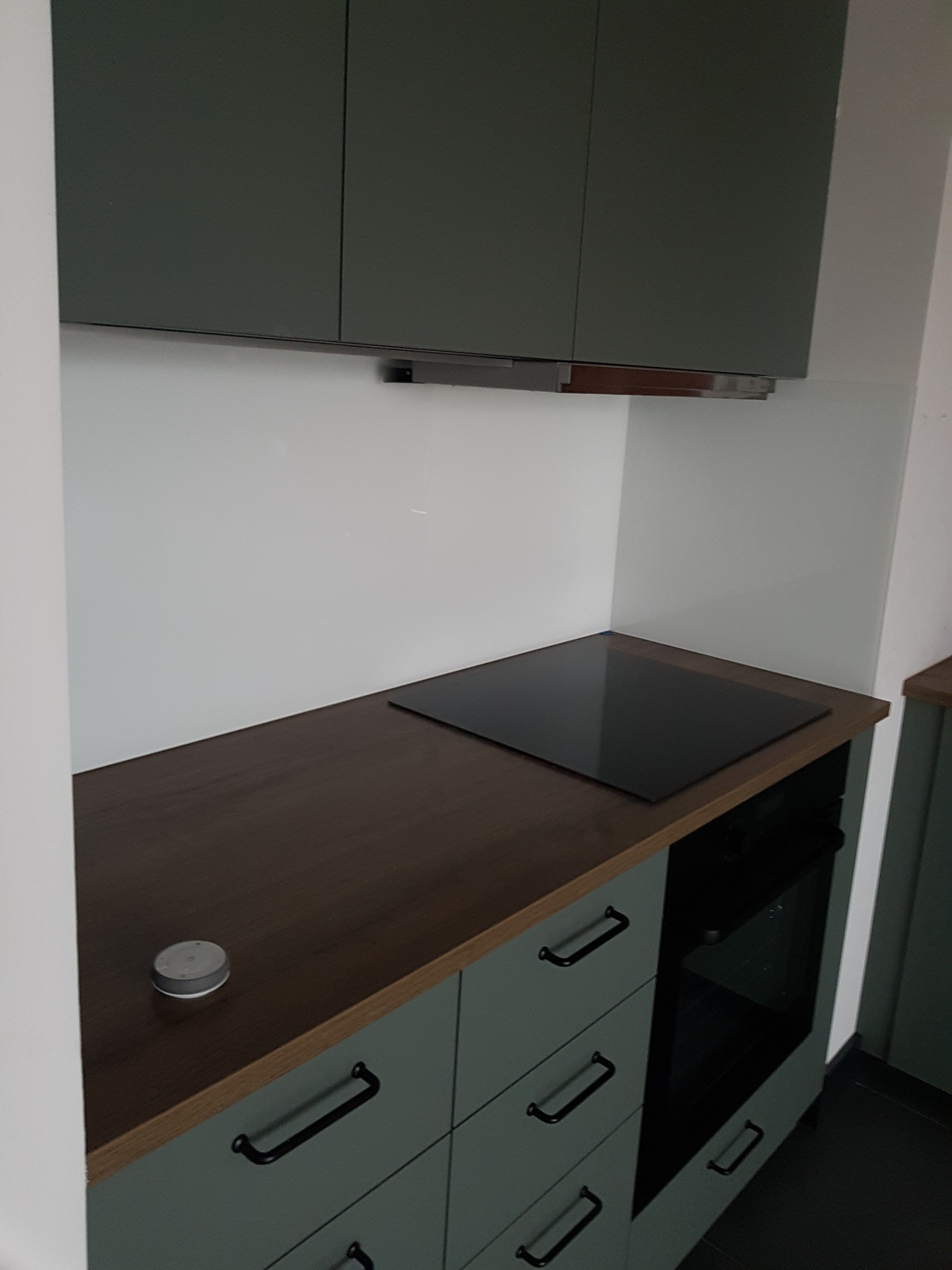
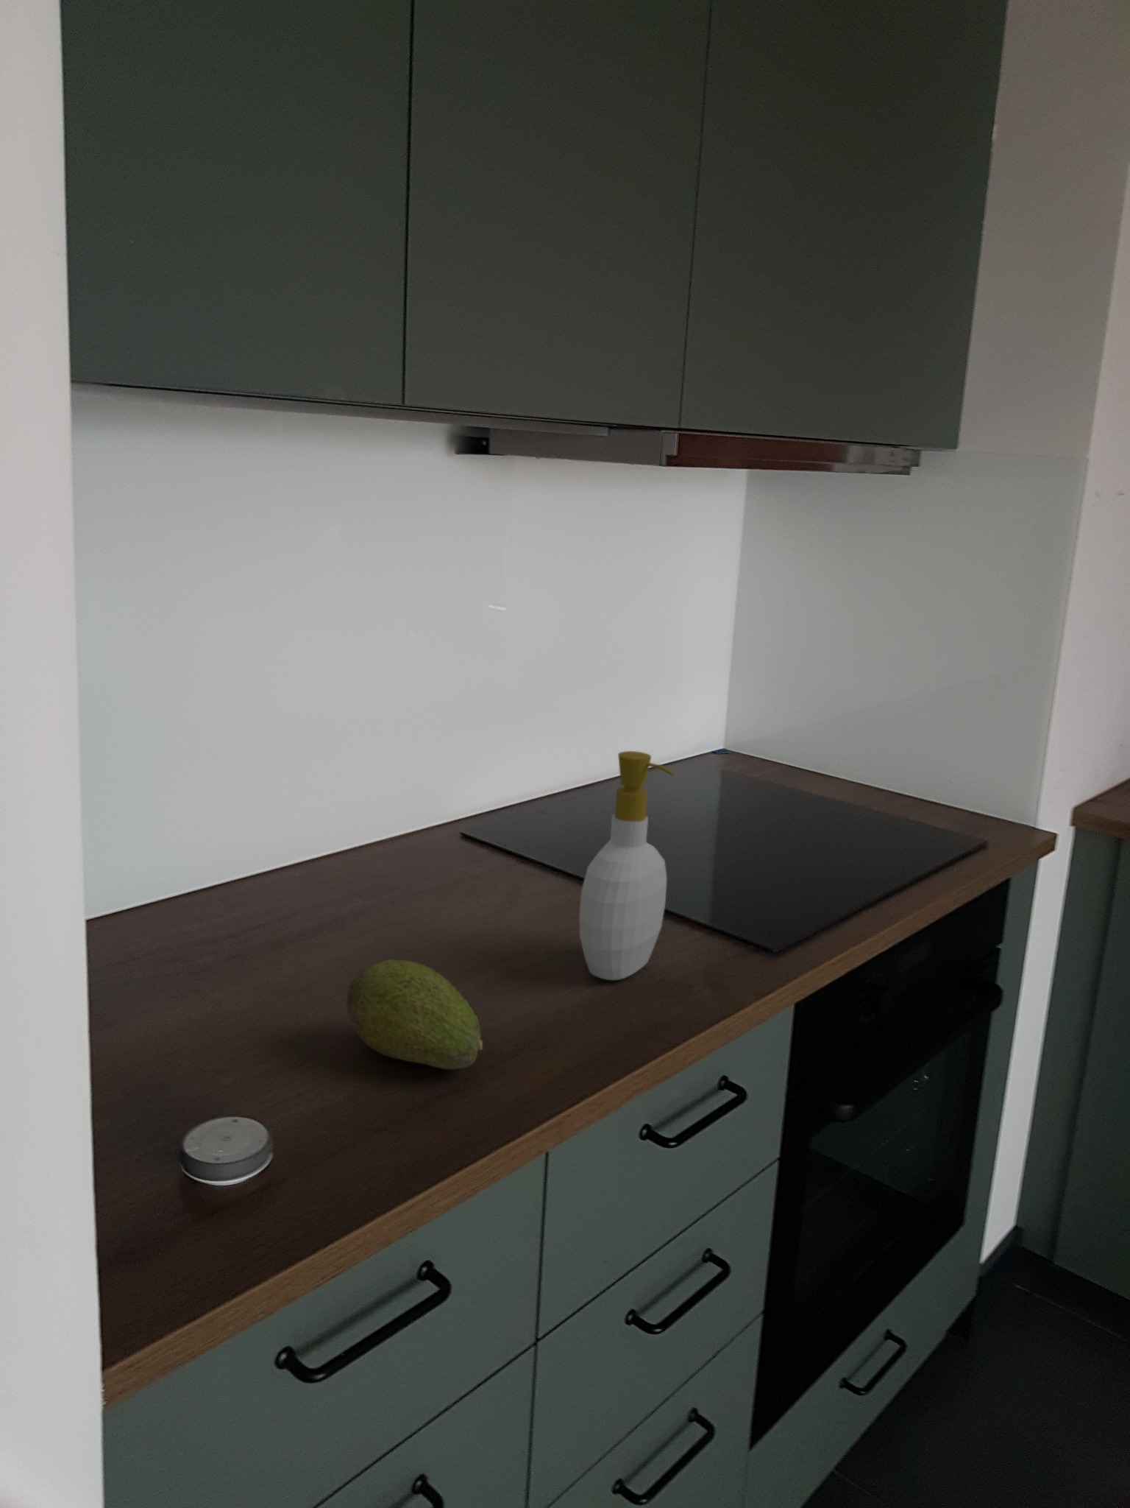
+ soap bottle [578,750,675,981]
+ fruit [345,958,483,1070]
